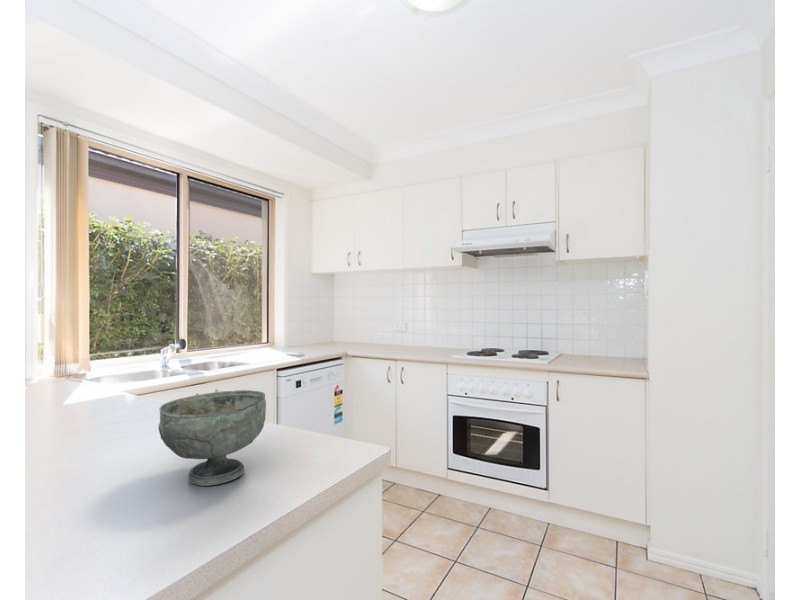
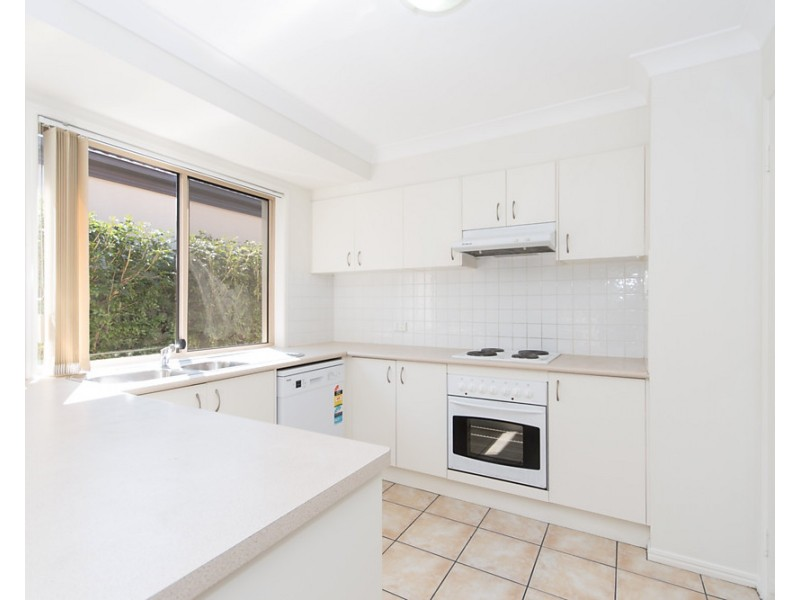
- bowl [157,389,267,487]
